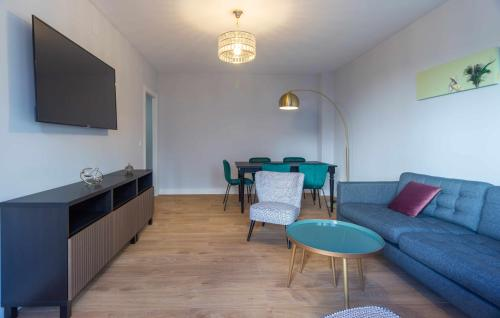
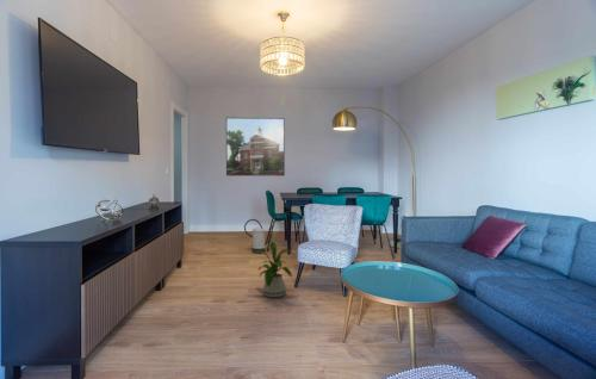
+ watering can [243,218,275,254]
+ house plant [252,240,297,298]
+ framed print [225,117,286,176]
